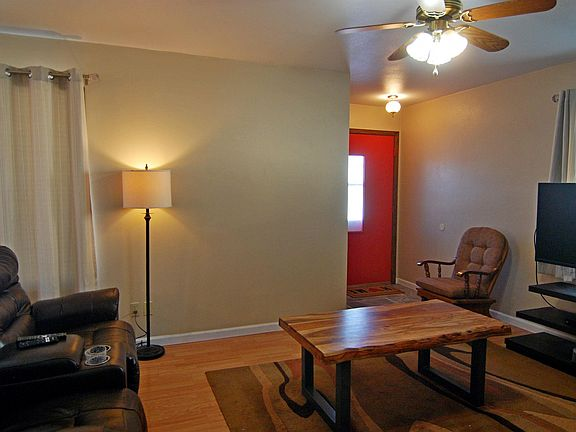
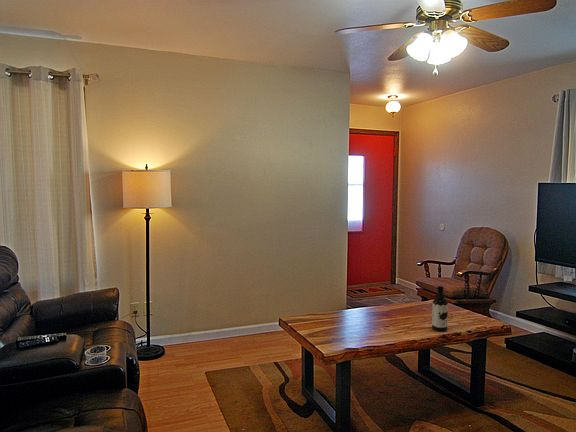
+ water bottle [431,285,449,332]
